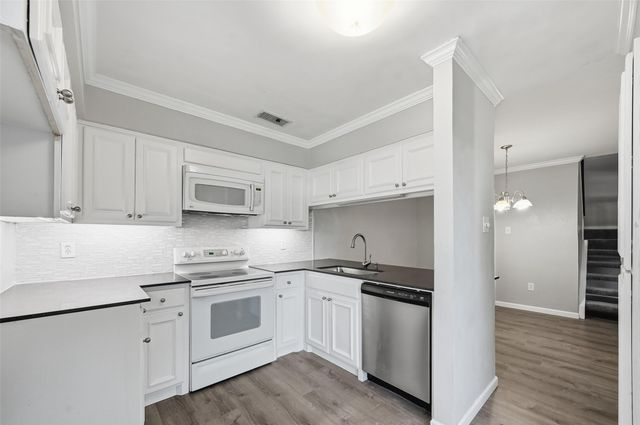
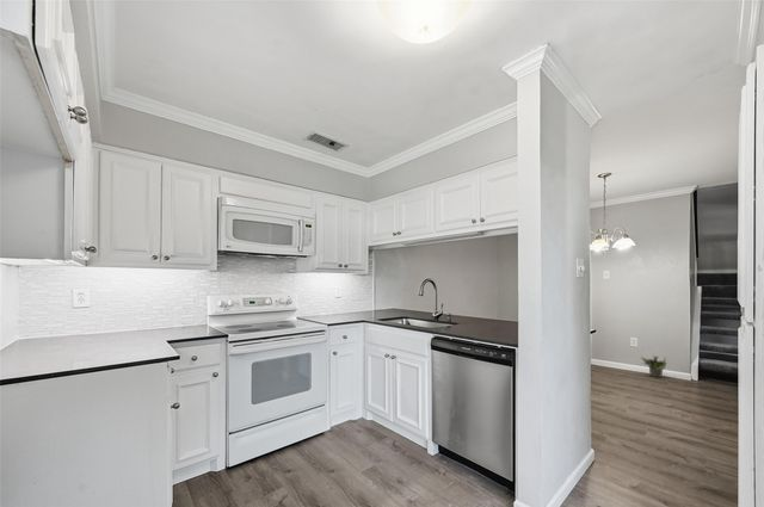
+ potted plant [639,354,667,379]
